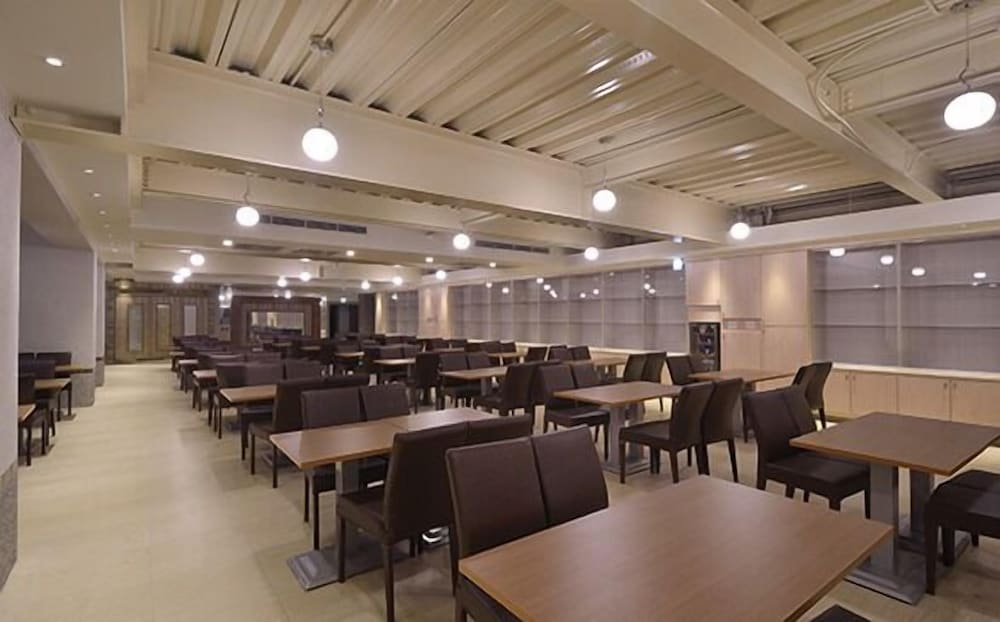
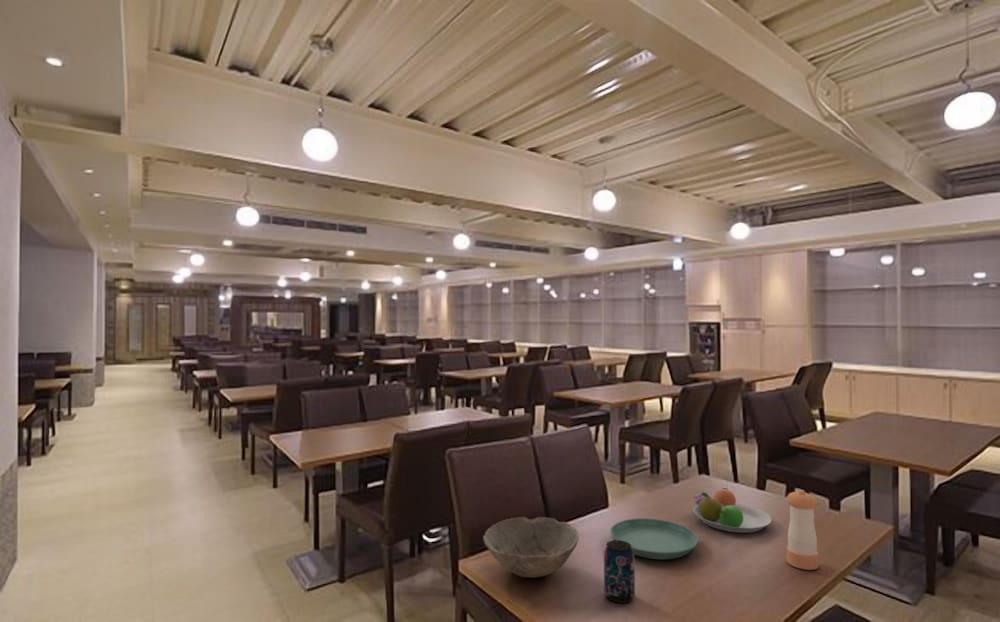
+ bowl [482,516,580,578]
+ pepper shaker [786,489,820,571]
+ saucer [610,517,699,560]
+ beverage can [603,539,636,604]
+ fruit bowl [692,487,773,534]
